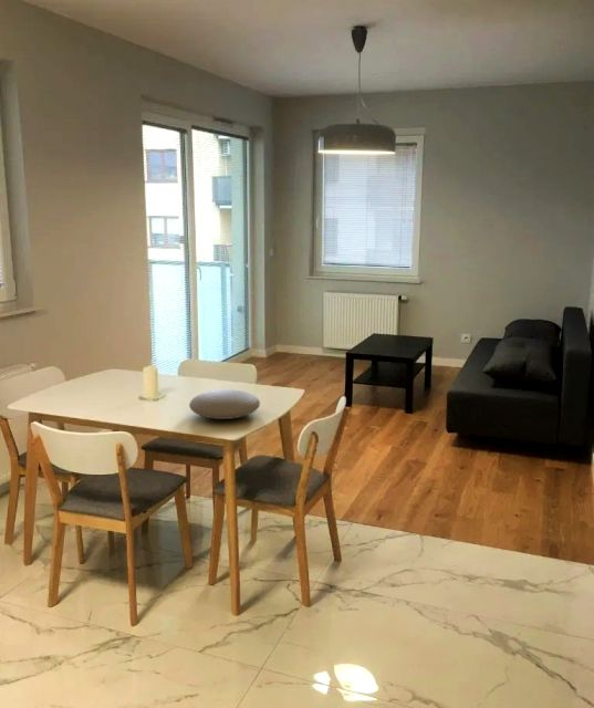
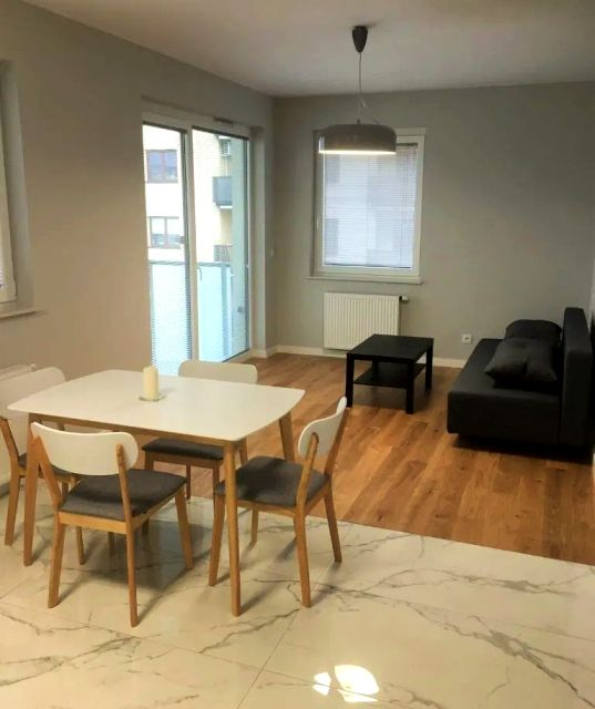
- plate [188,388,261,420]
